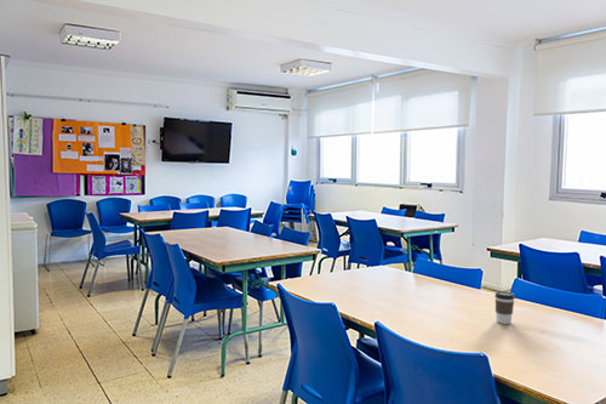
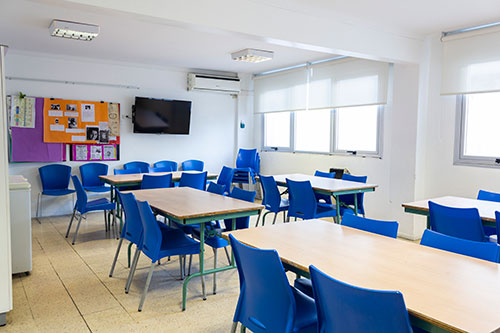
- coffee cup [493,290,516,325]
